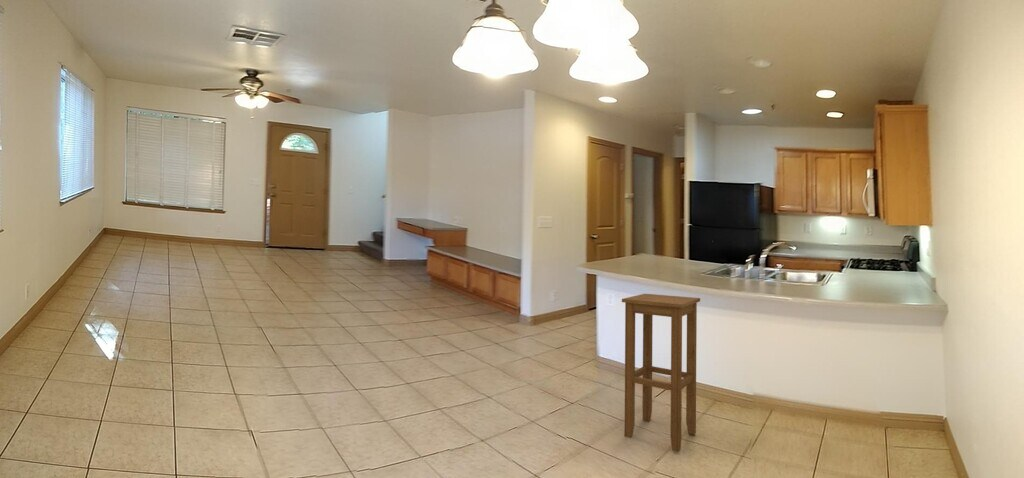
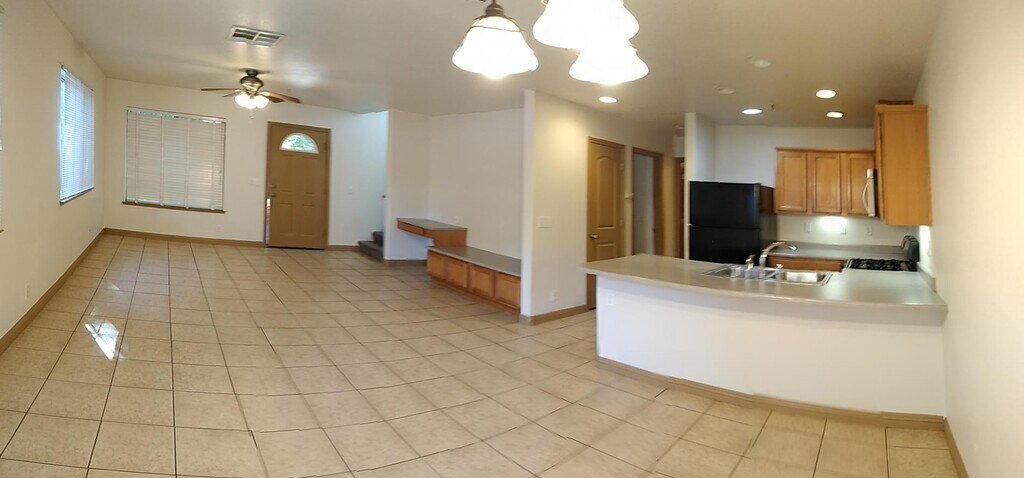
- stool [621,293,701,453]
